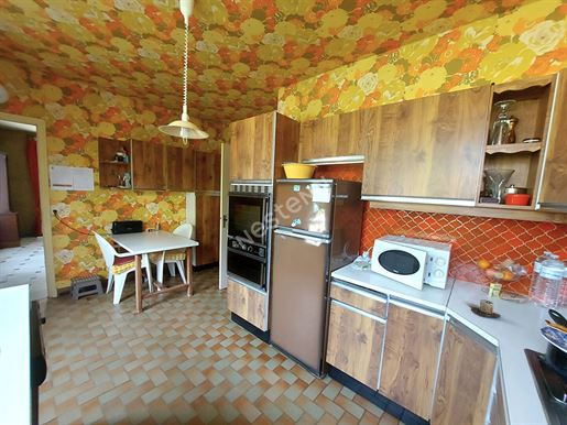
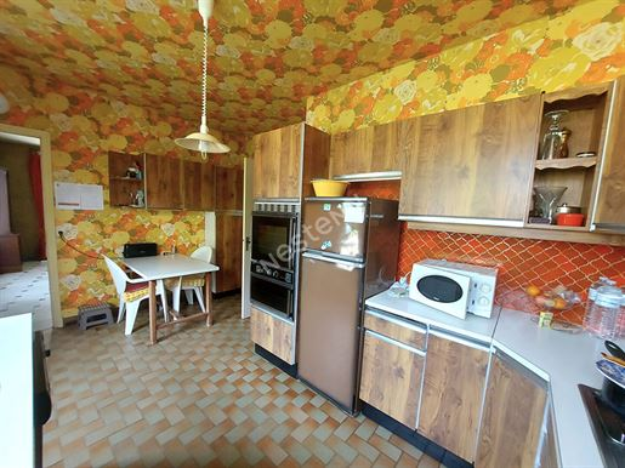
- mug [469,298,502,319]
